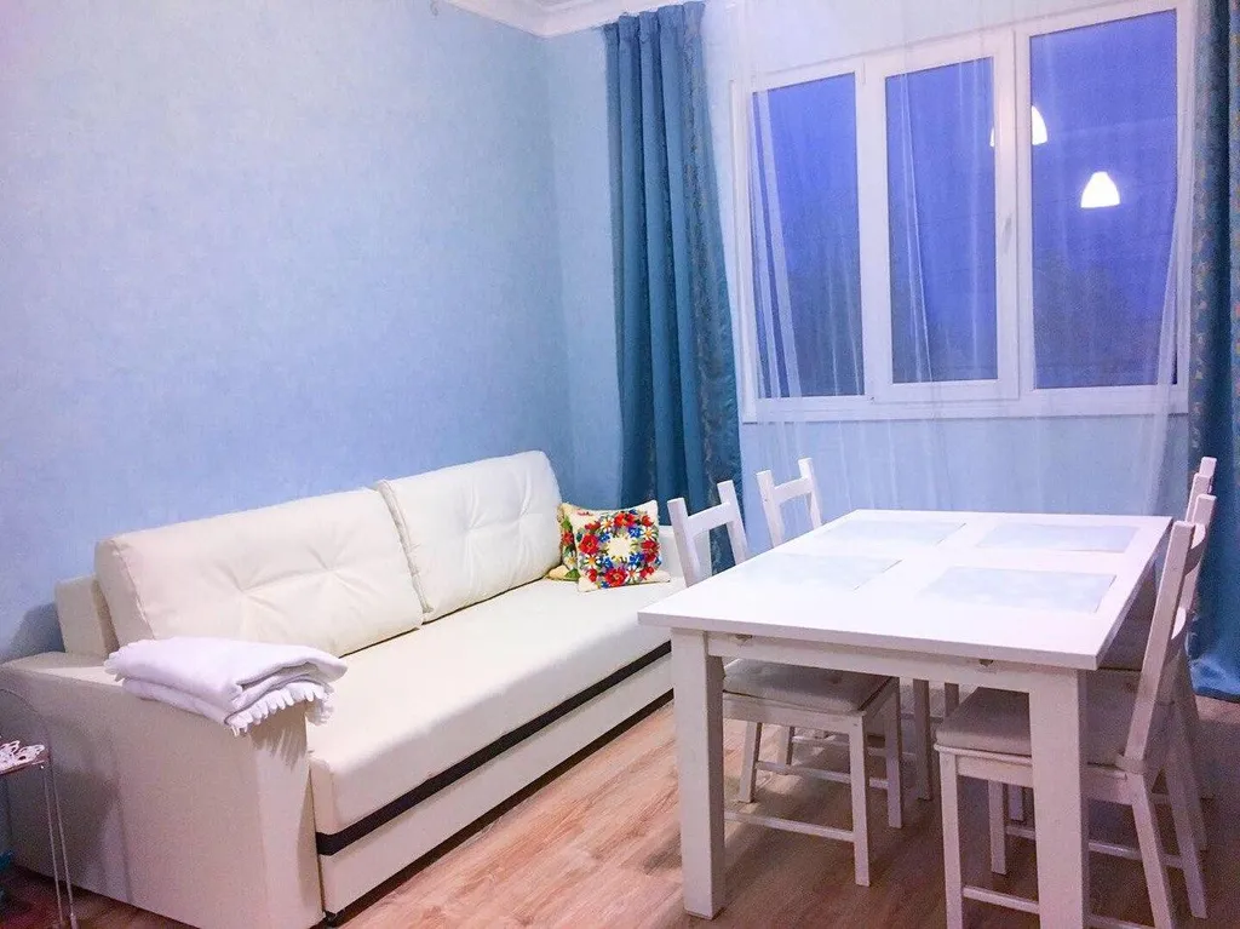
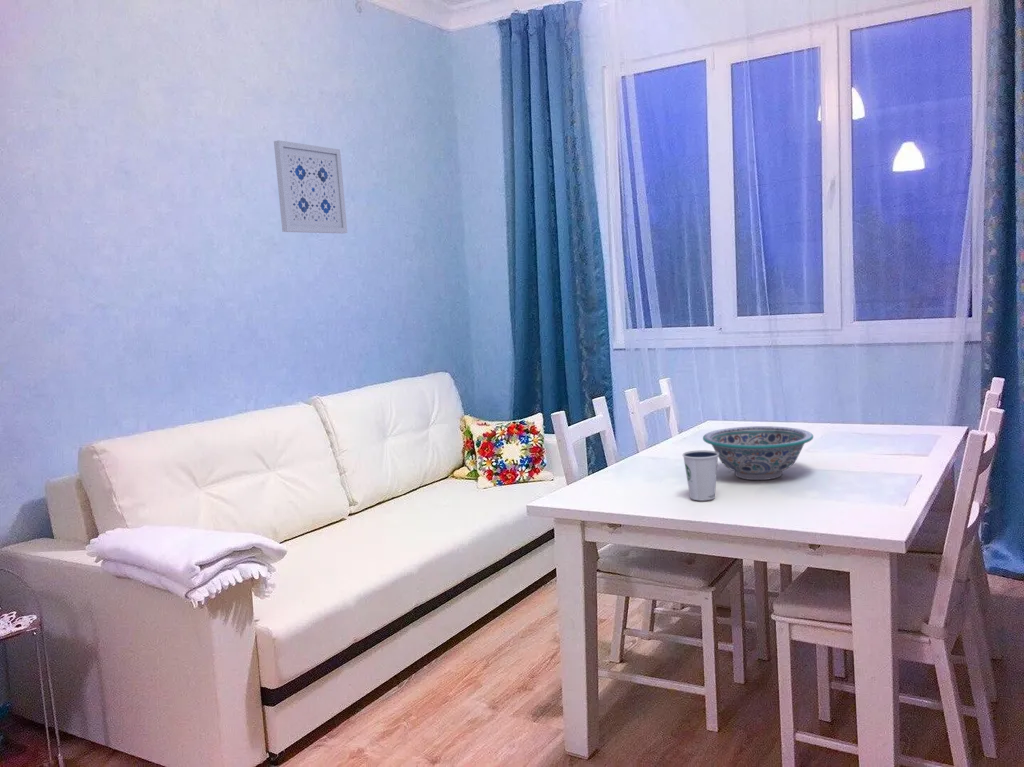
+ wall art [273,139,348,234]
+ dixie cup [682,449,719,501]
+ decorative bowl [702,425,814,481]
